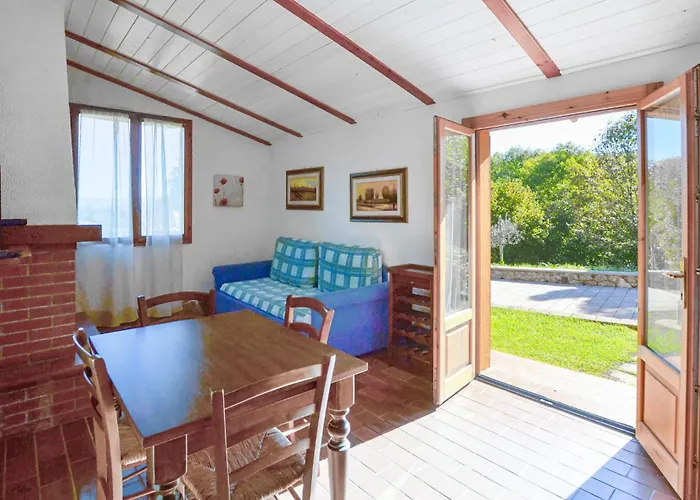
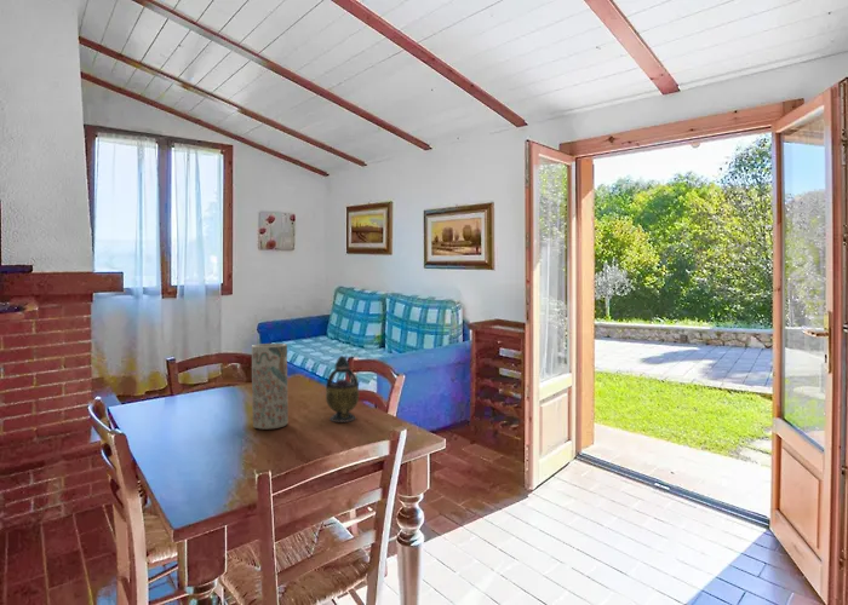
+ vase [251,342,290,431]
+ teapot [325,355,360,424]
